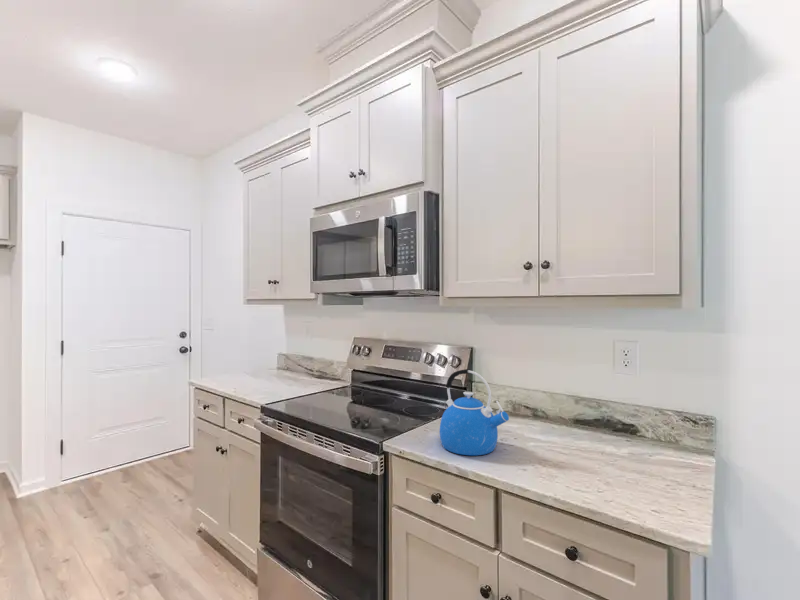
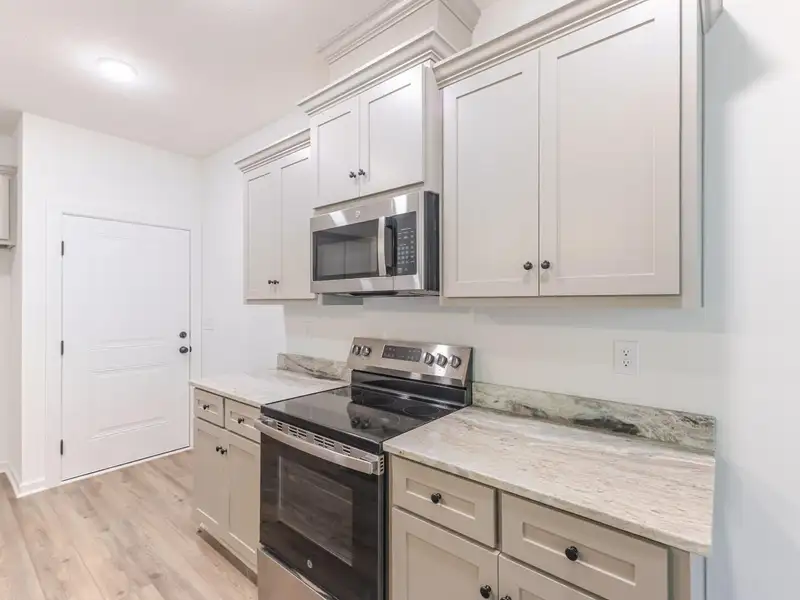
- kettle [439,368,510,456]
